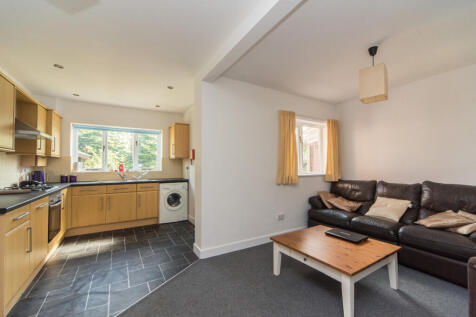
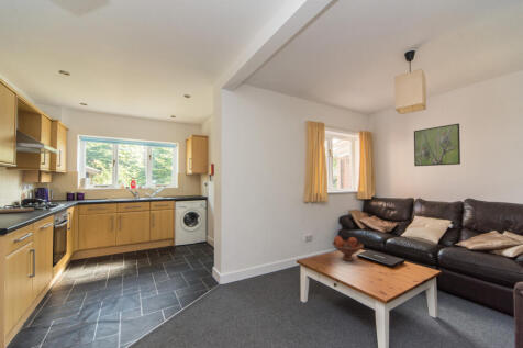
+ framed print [413,123,461,167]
+ fruit bowl [332,235,365,262]
